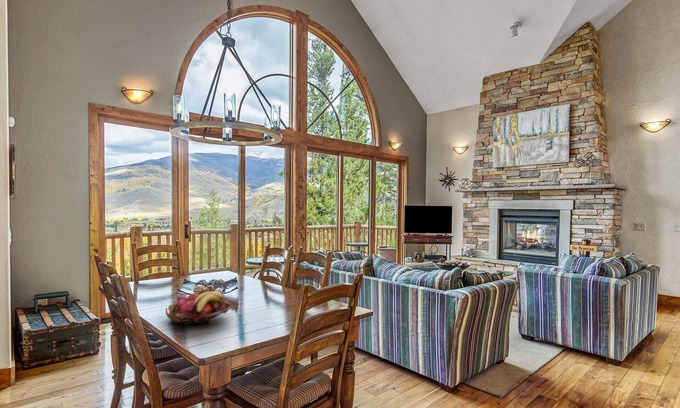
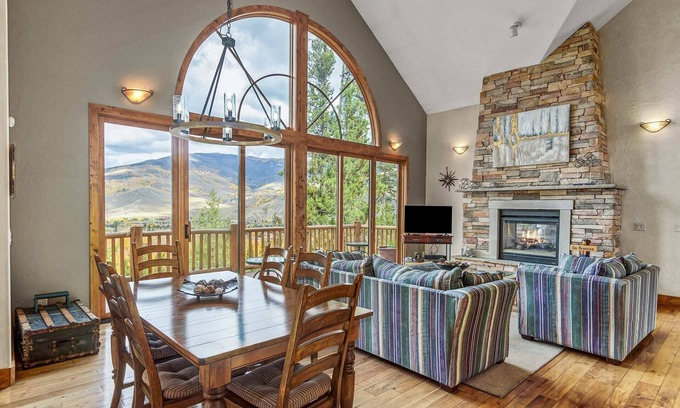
- fruit basket [165,290,232,326]
